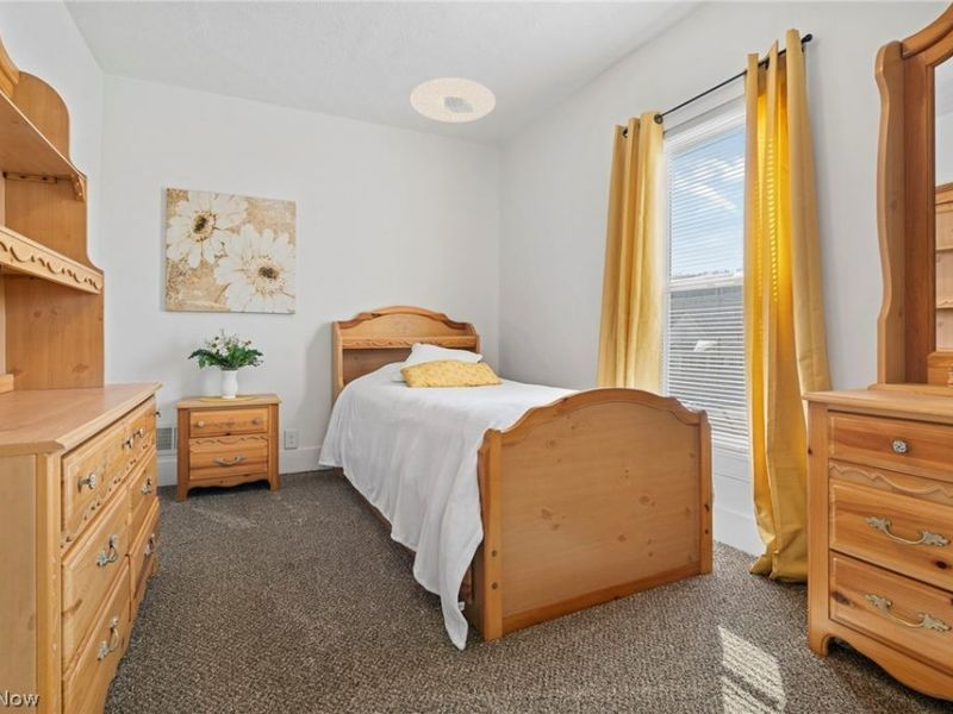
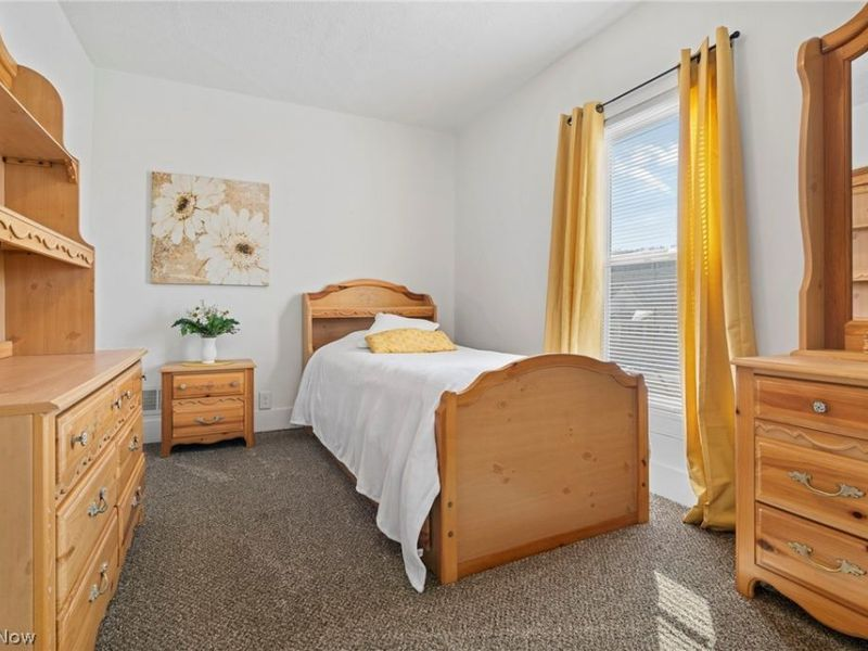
- ceiling light [410,76,497,124]
